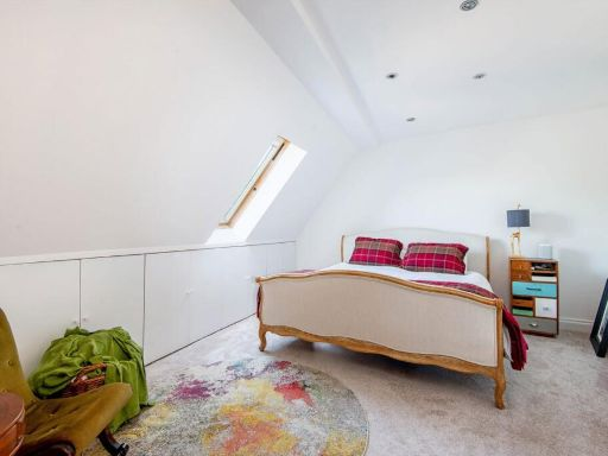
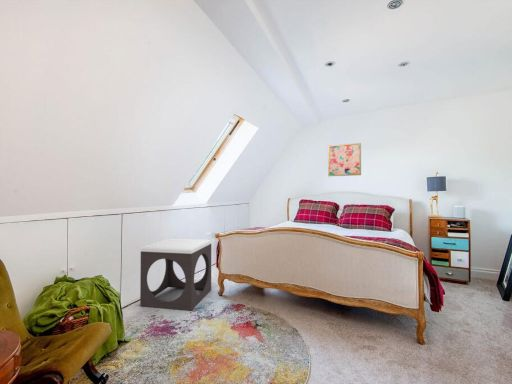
+ footstool [139,237,212,311]
+ wall art [327,142,362,177]
